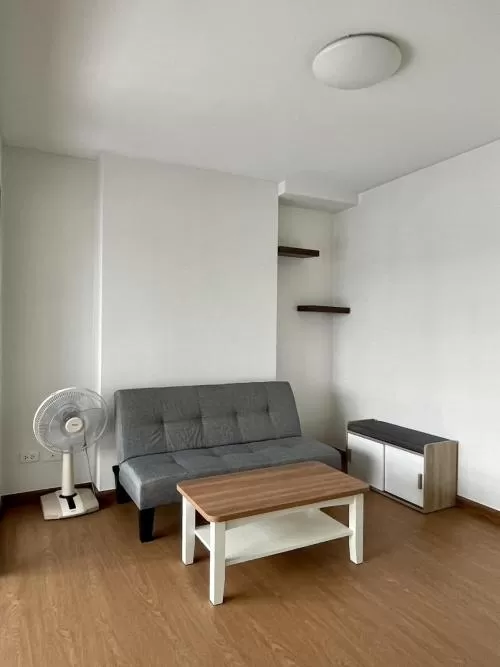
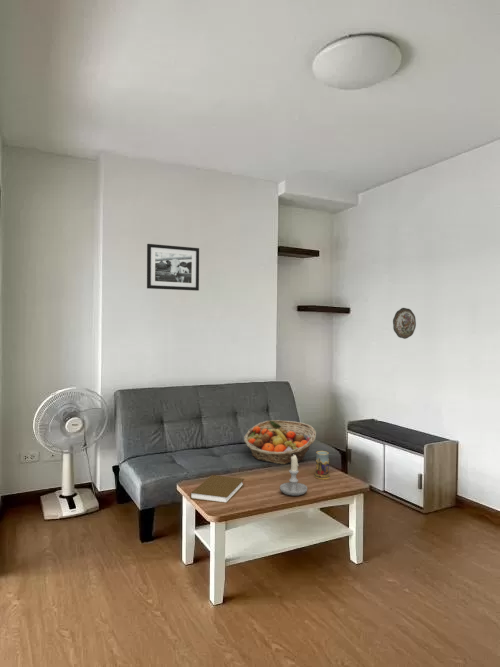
+ book [189,474,245,504]
+ fruit basket [243,419,317,465]
+ mug [313,450,331,480]
+ decorative plate [392,307,417,340]
+ candle [279,454,308,497]
+ picture frame [146,243,200,292]
